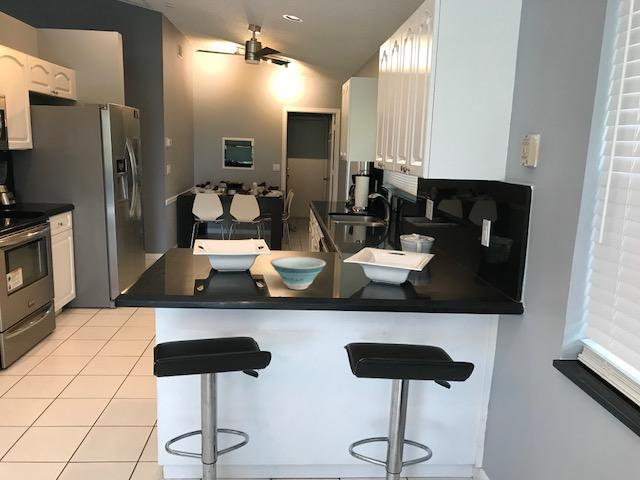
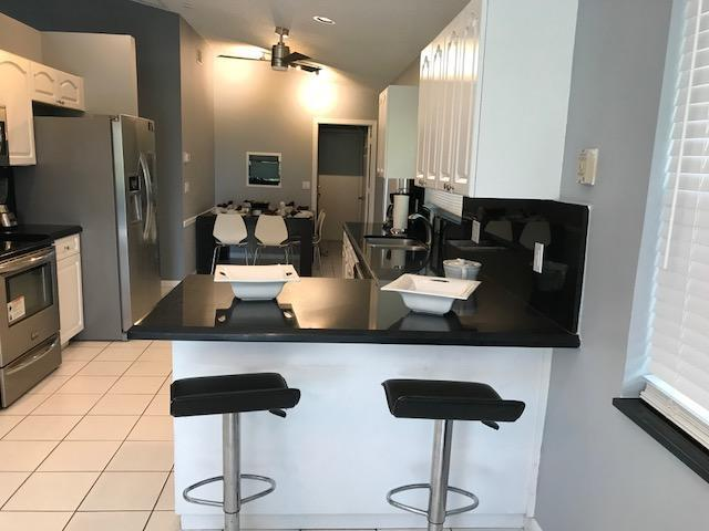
- bowl [269,256,327,291]
